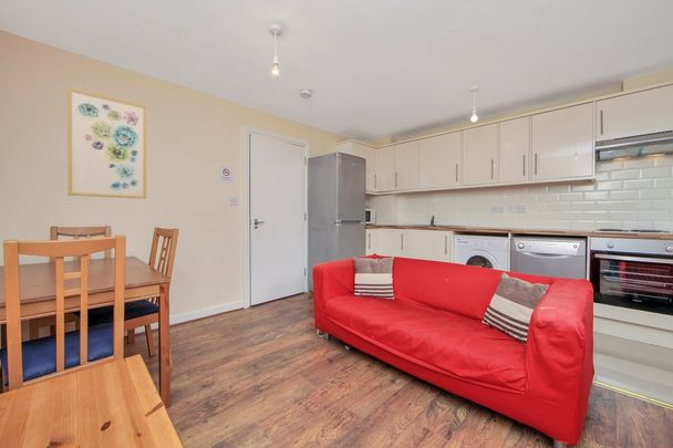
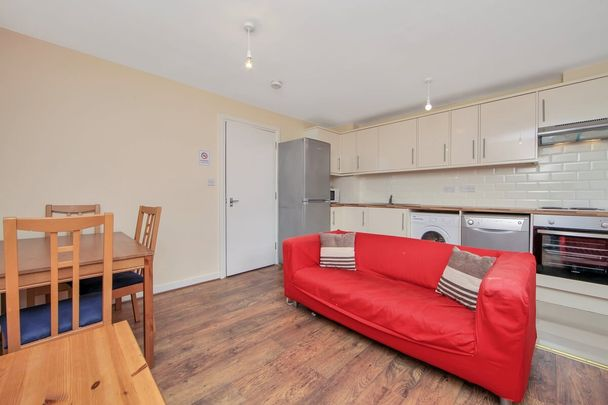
- wall art [66,87,147,200]
